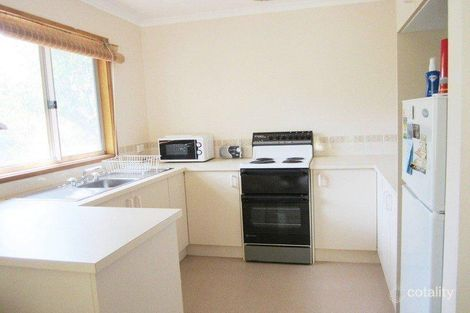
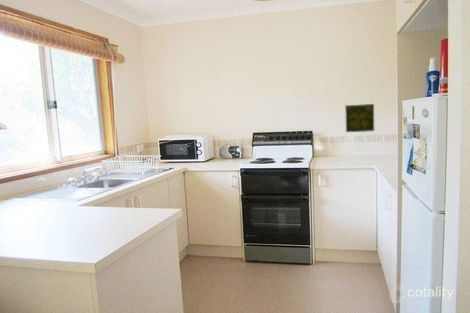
+ decorative tile [344,103,375,133]
